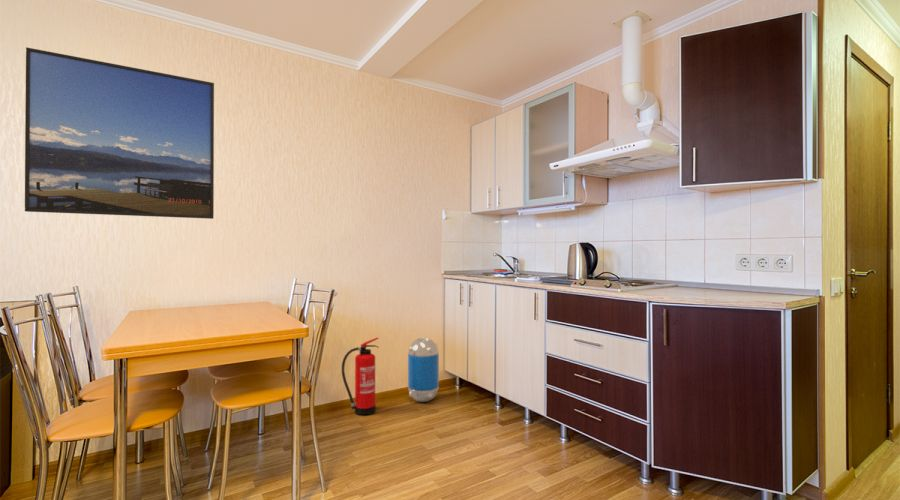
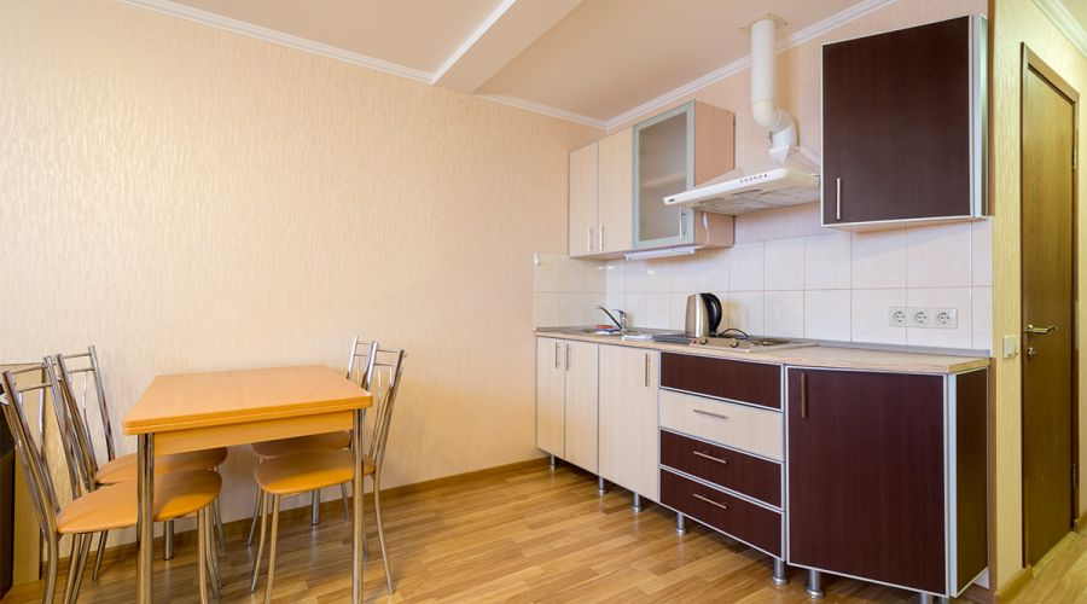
- trash can [407,337,440,403]
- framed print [24,46,215,220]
- fire extinguisher [341,336,380,416]
